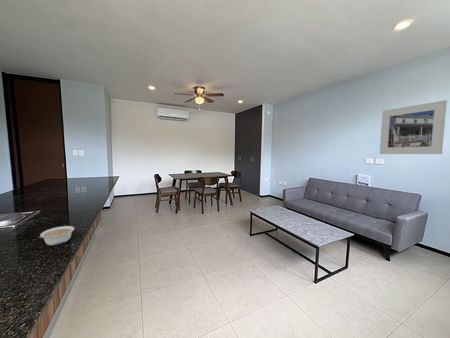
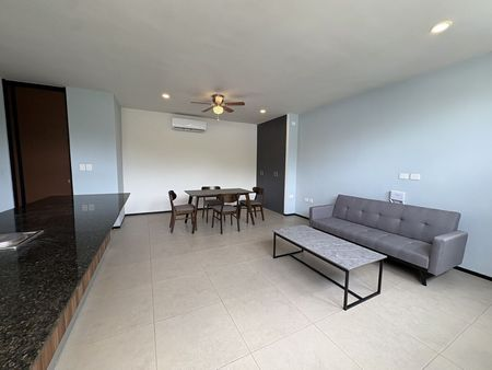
- legume [37,225,75,246]
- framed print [379,99,448,155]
